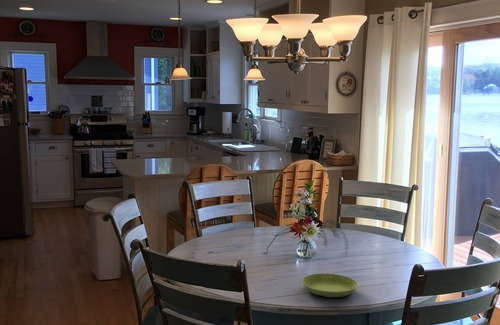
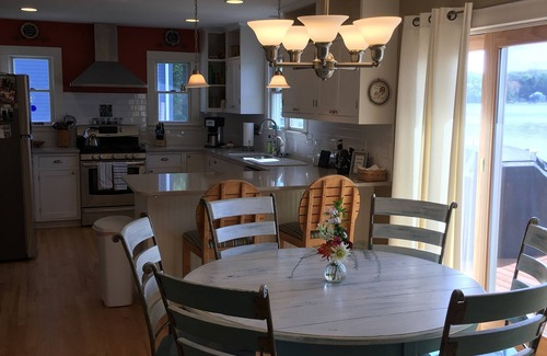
- saucer [301,273,359,298]
